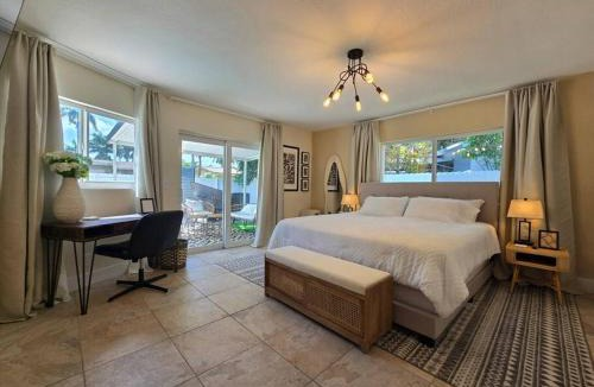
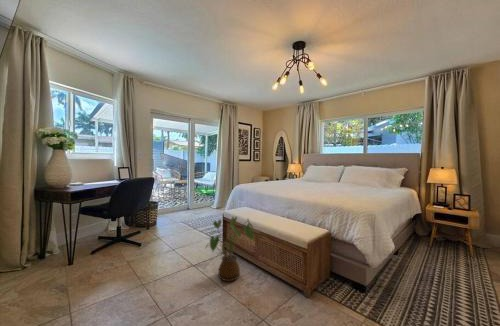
+ house plant [204,216,255,282]
